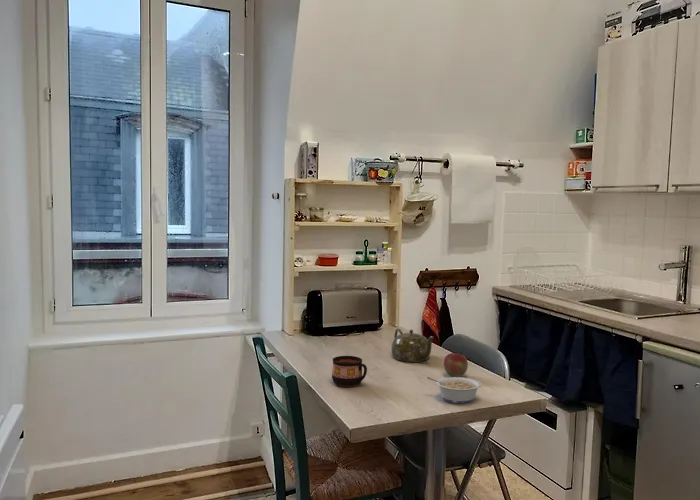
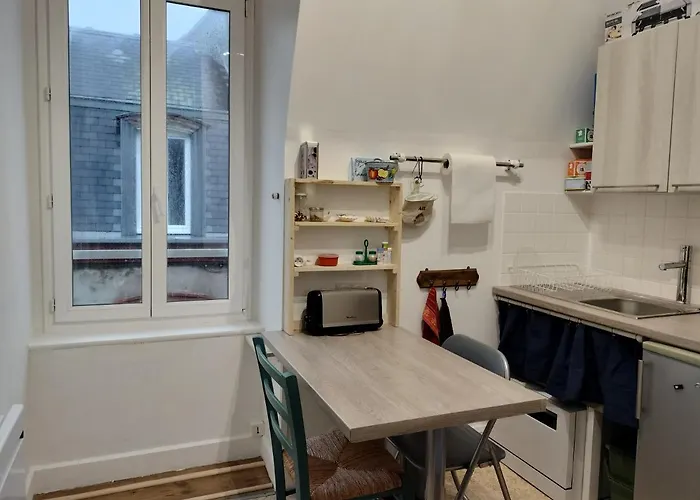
- legume [426,376,482,404]
- cup [331,355,368,387]
- fruit [443,352,469,377]
- teapot [390,327,435,363]
